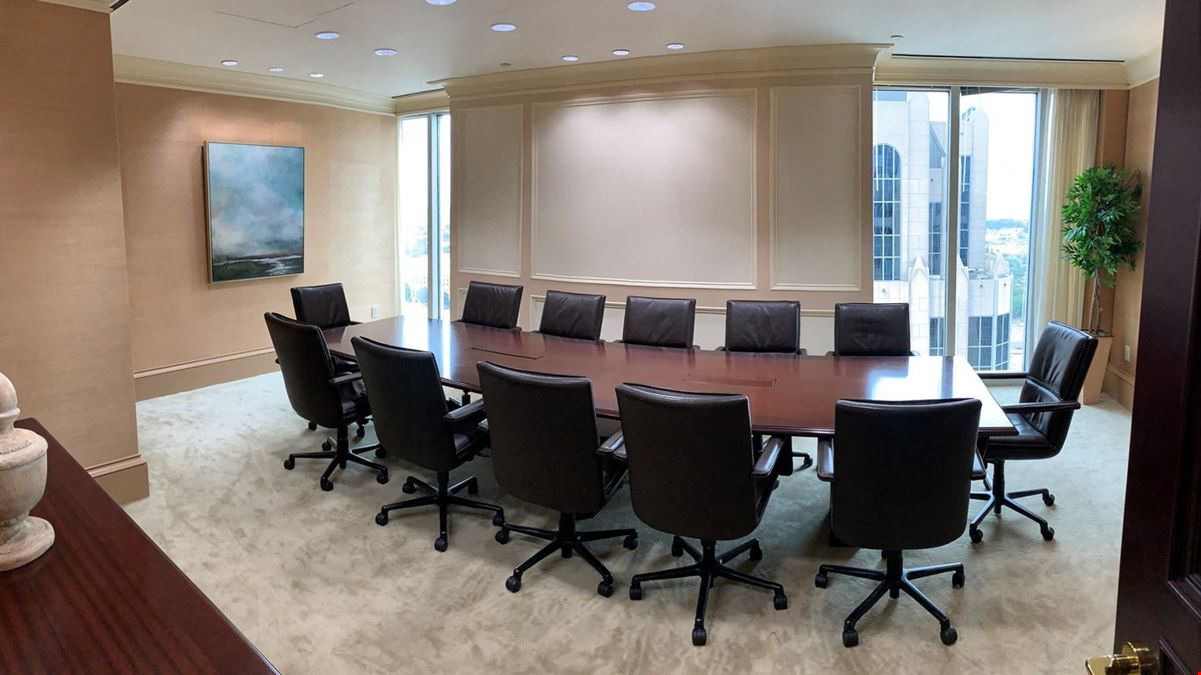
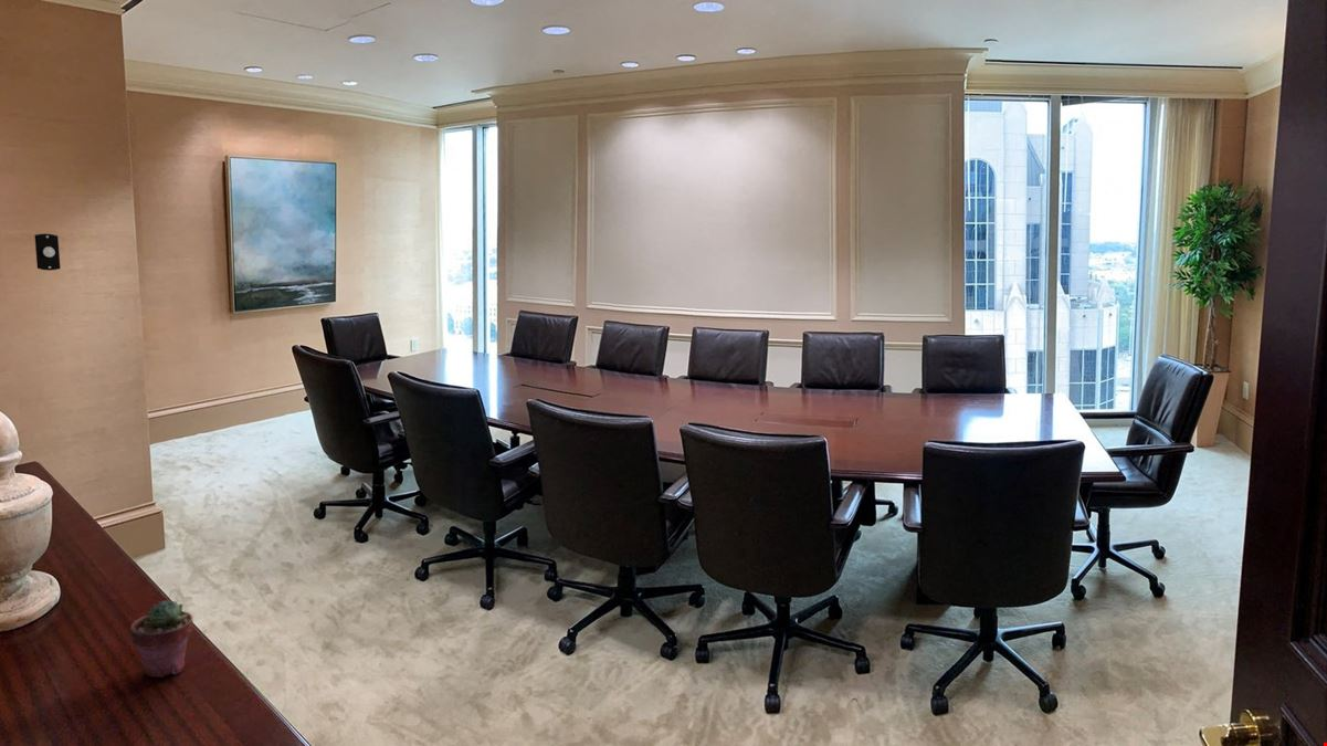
+ potted succulent [129,599,193,679]
+ light switch [33,233,62,272]
